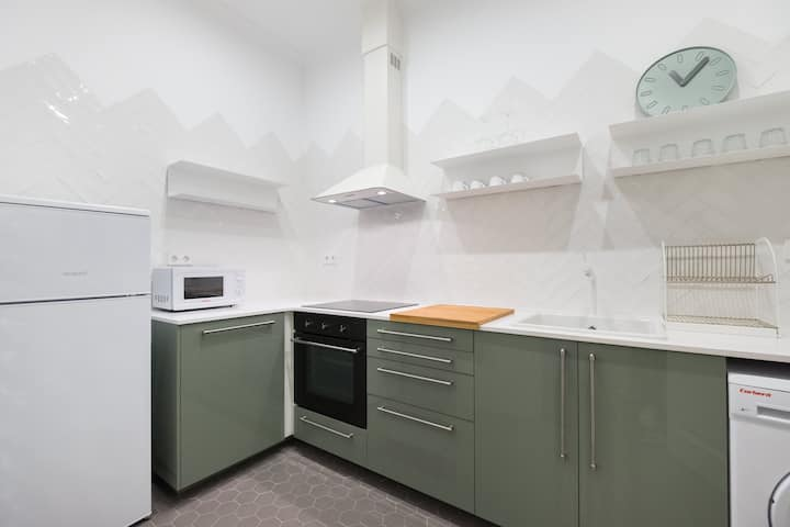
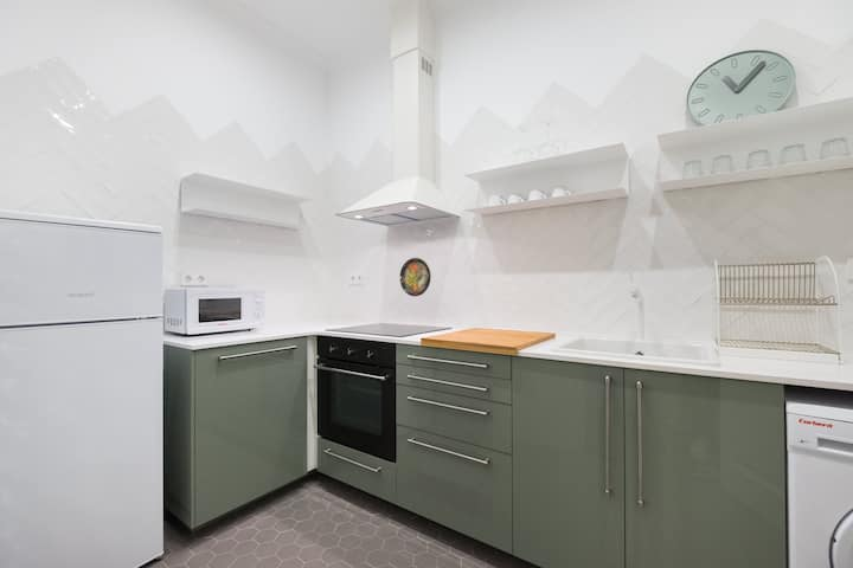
+ decorative plate [398,257,431,297]
